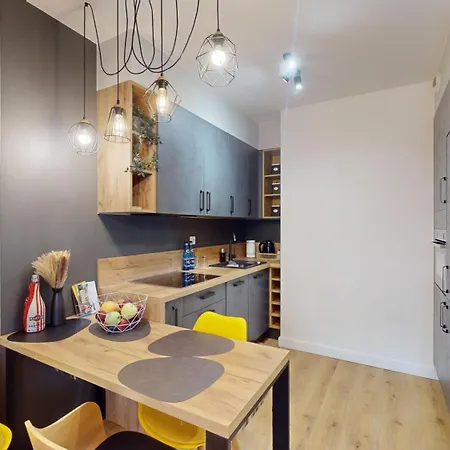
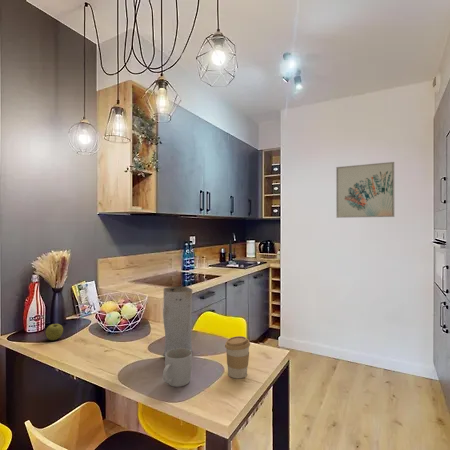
+ apple [45,323,64,341]
+ wall art [335,161,395,219]
+ coffee cup [224,335,251,379]
+ mug [162,348,193,388]
+ vase [162,285,193,358]
